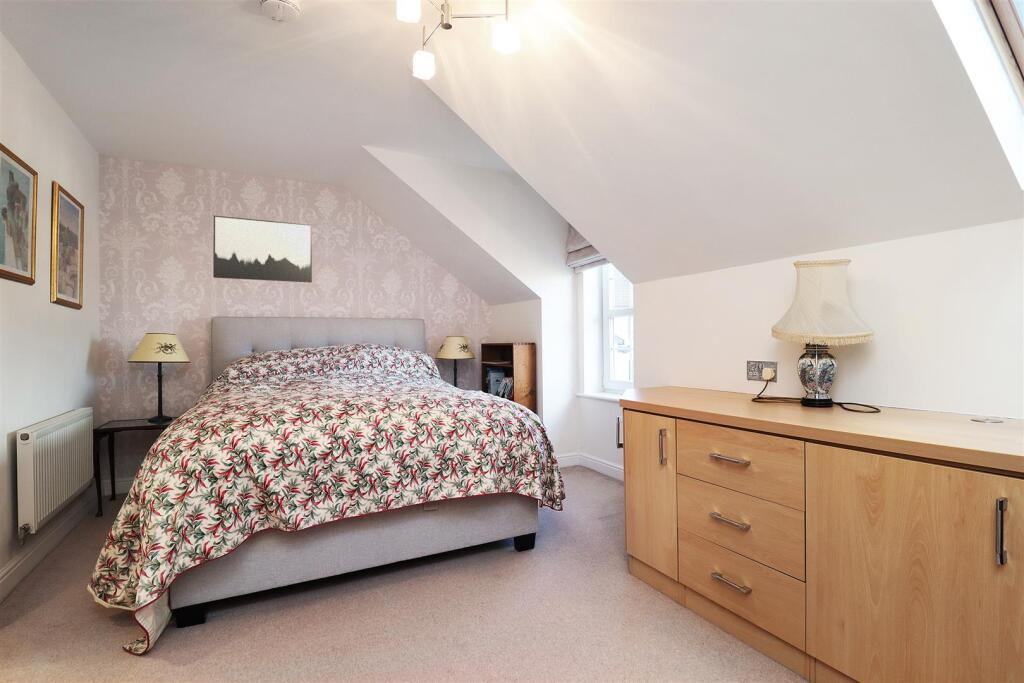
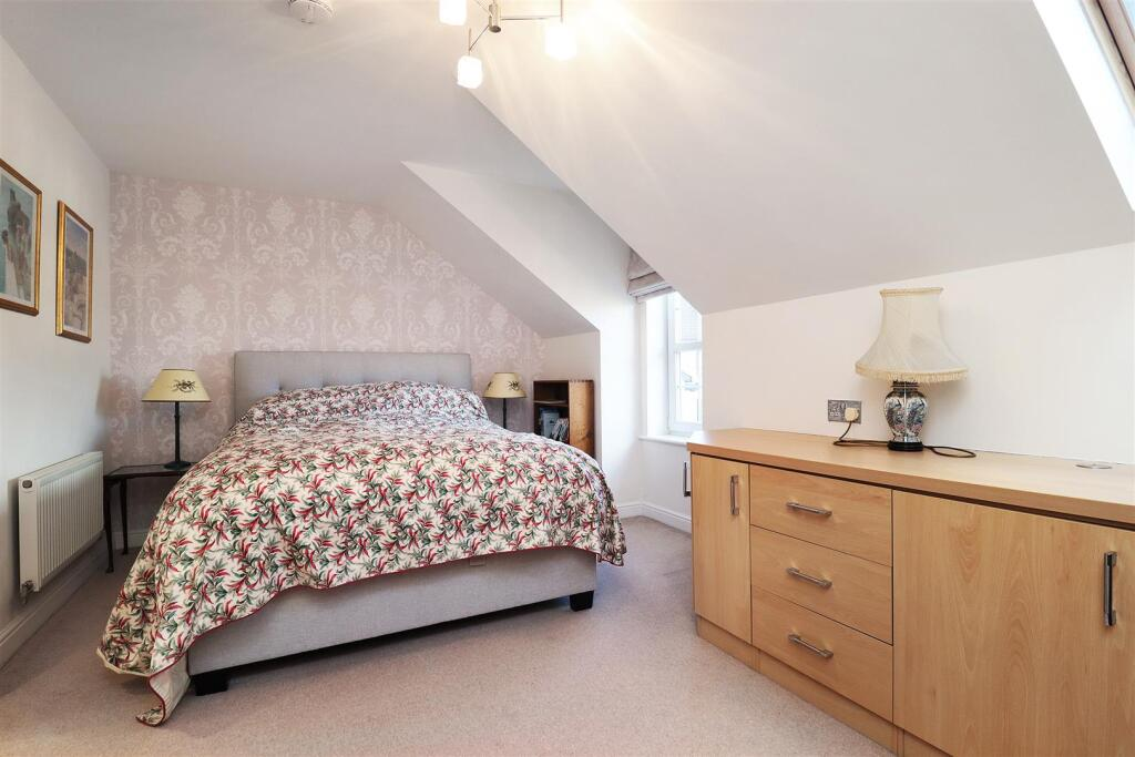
- wall art [212,215,313,284]
